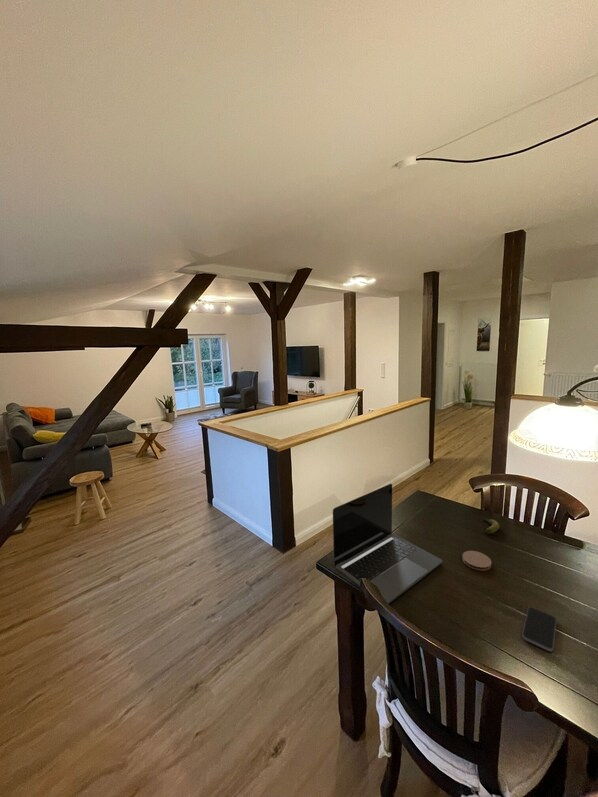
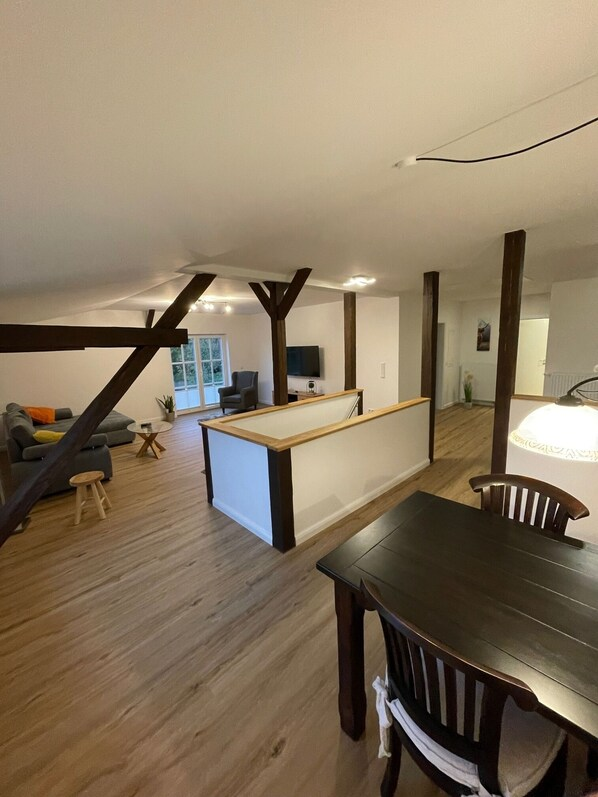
- banana [482,517,501,535]
- smartphone [521,606,558,652]
- coaster [461,550,492,572]
- laptop [332,483,443,605]
